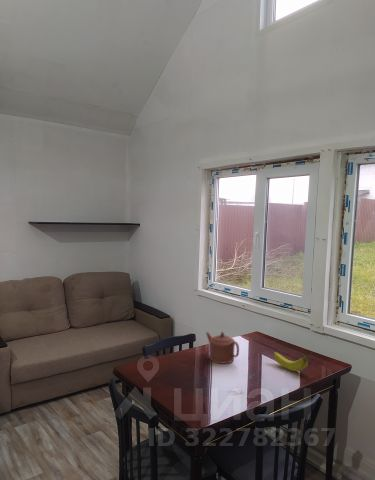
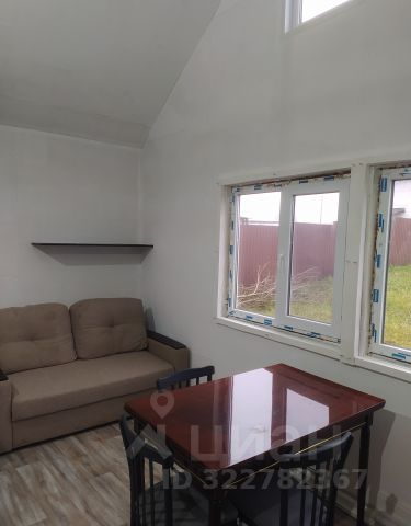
- fruit [273,351,309,372]
- teapot [205,331,240,364]
